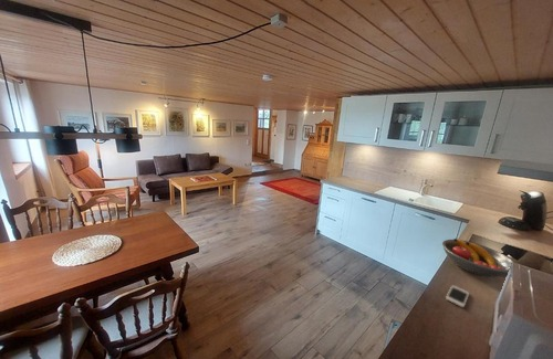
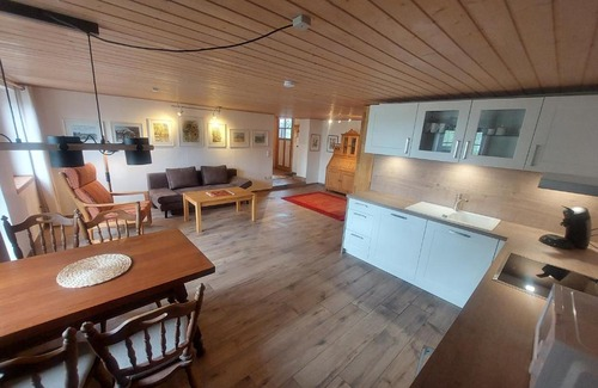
- smartphone [445,285,470,308]
- fruit bowl [441,237,515,278]
